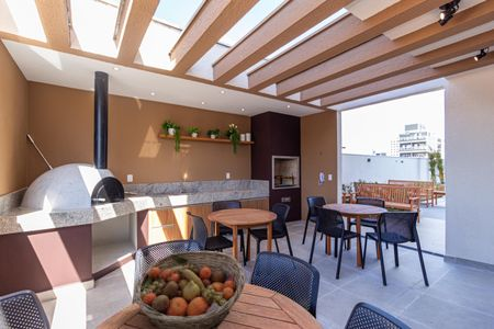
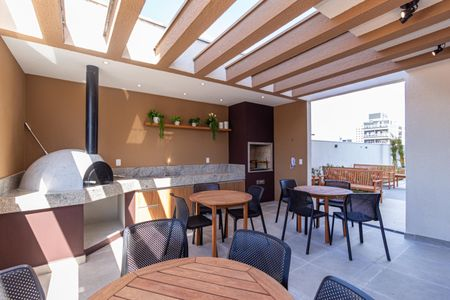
- fruit basket [134,250,246,329]
